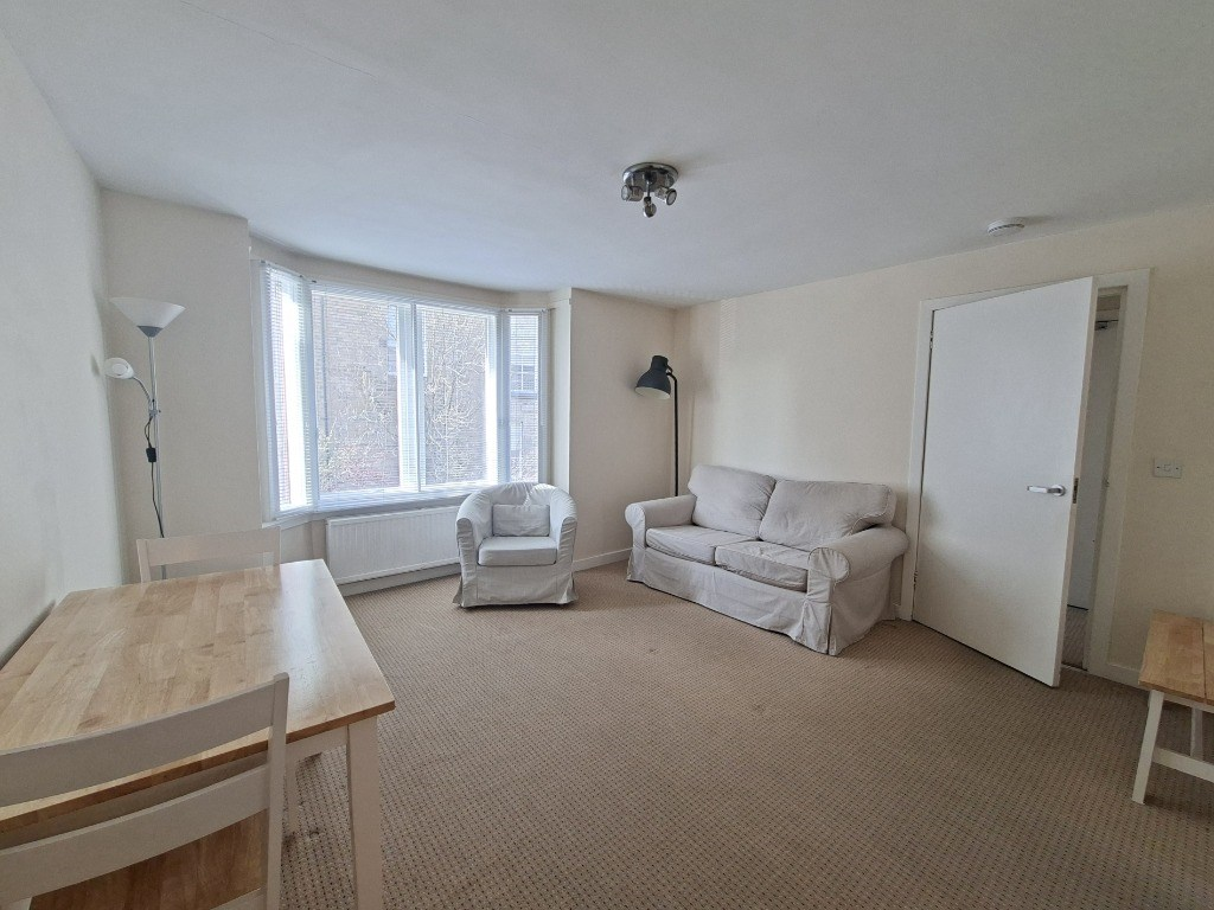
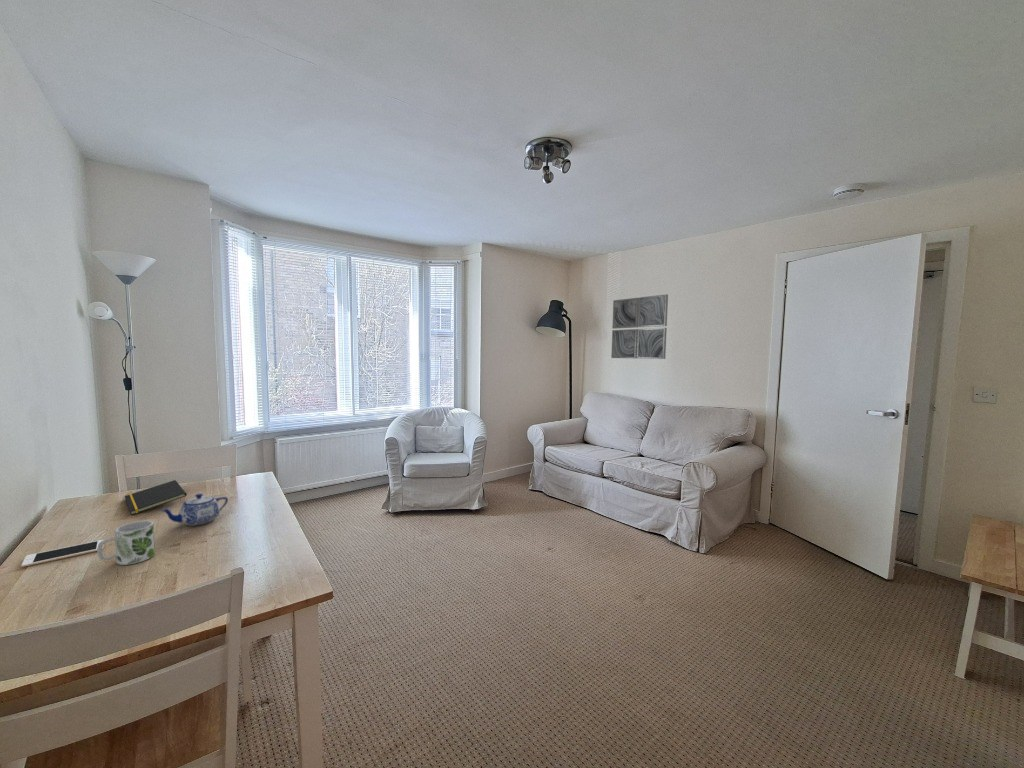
+ teapot [159,493,229,527]
+ wall art [610,293,669,360]
+ notepad [124,479,188,516]
+ cell phone [20,539,105,568]
+ mug [96,520,156,566]
